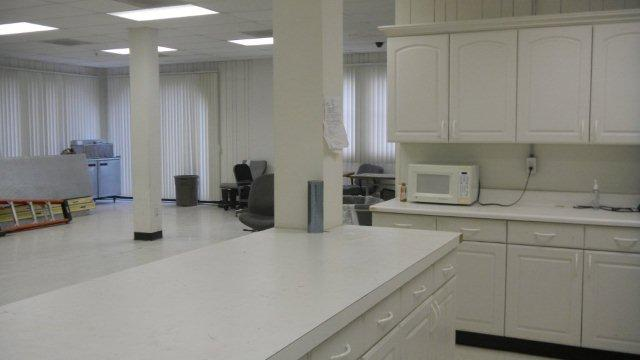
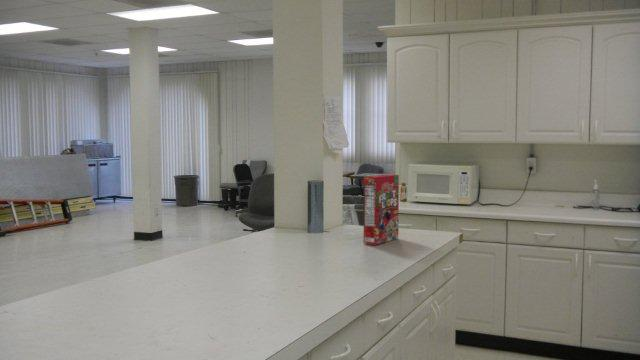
+ cereal box [363,173,400,246]
